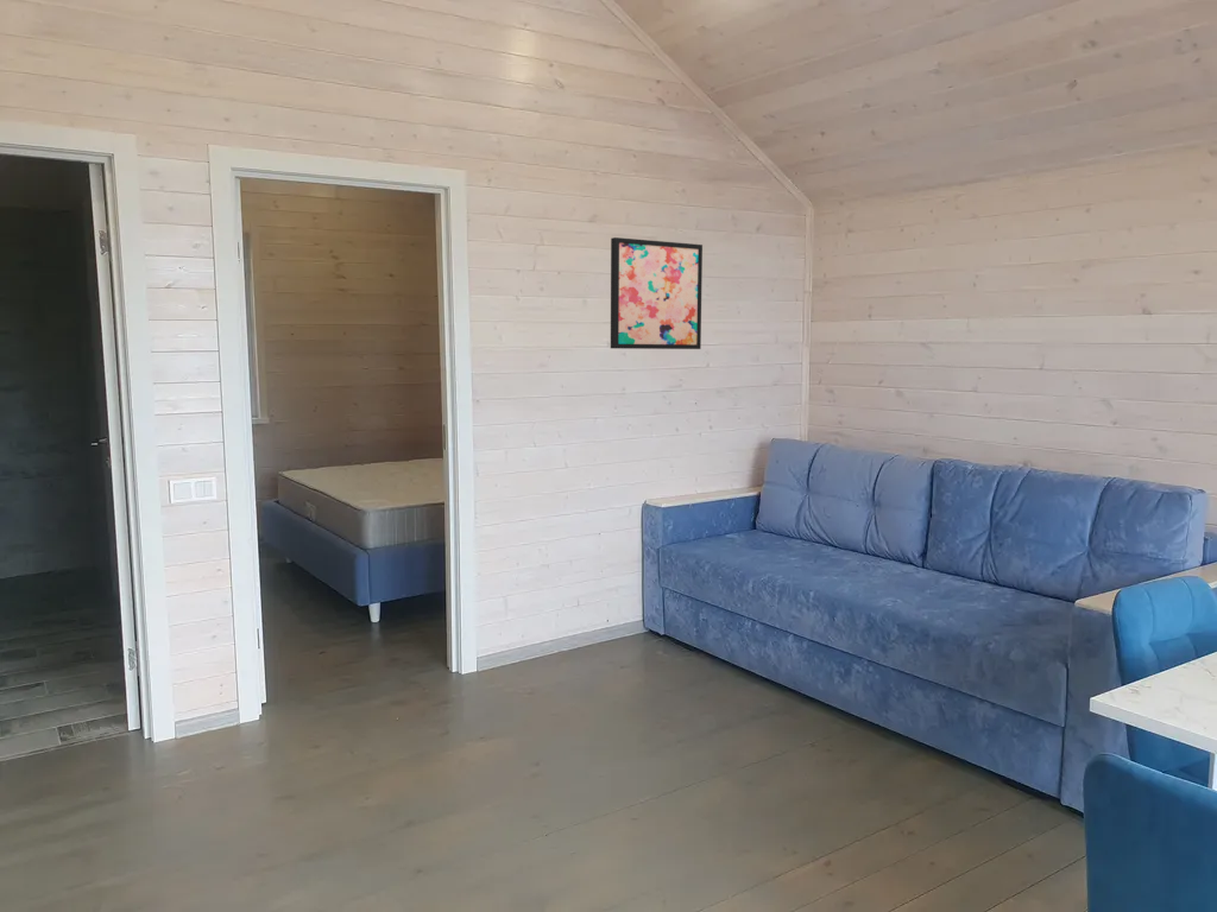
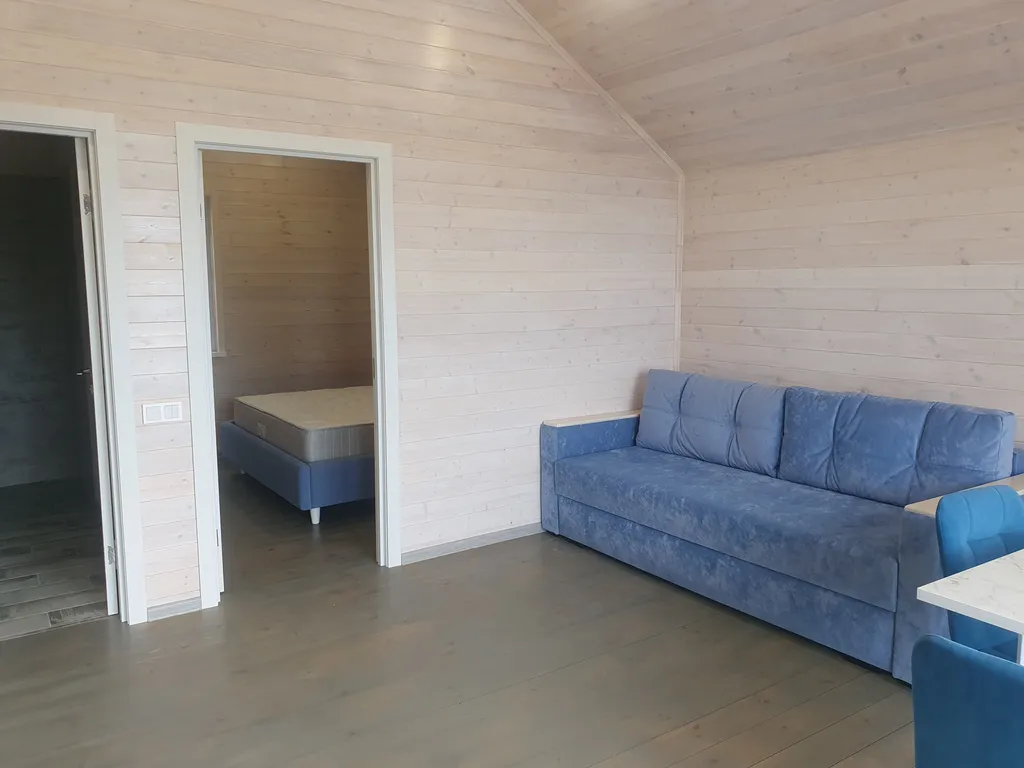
- wall art [610,236,704,350]
